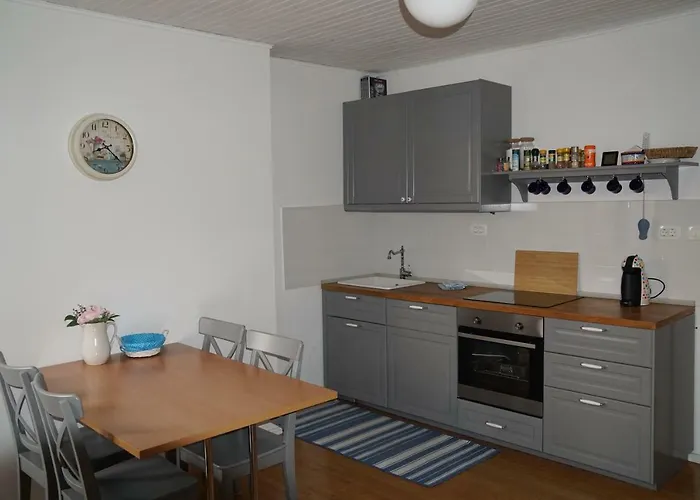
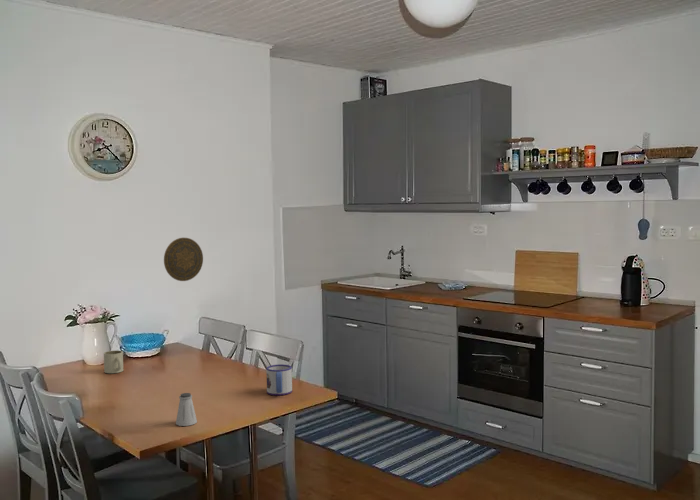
+ saltshaker [175,392,198,427]
+ mug [265,363,293,396]
+ mug [103,350,124,374]
+ decorative plate [163,237,204,282]
